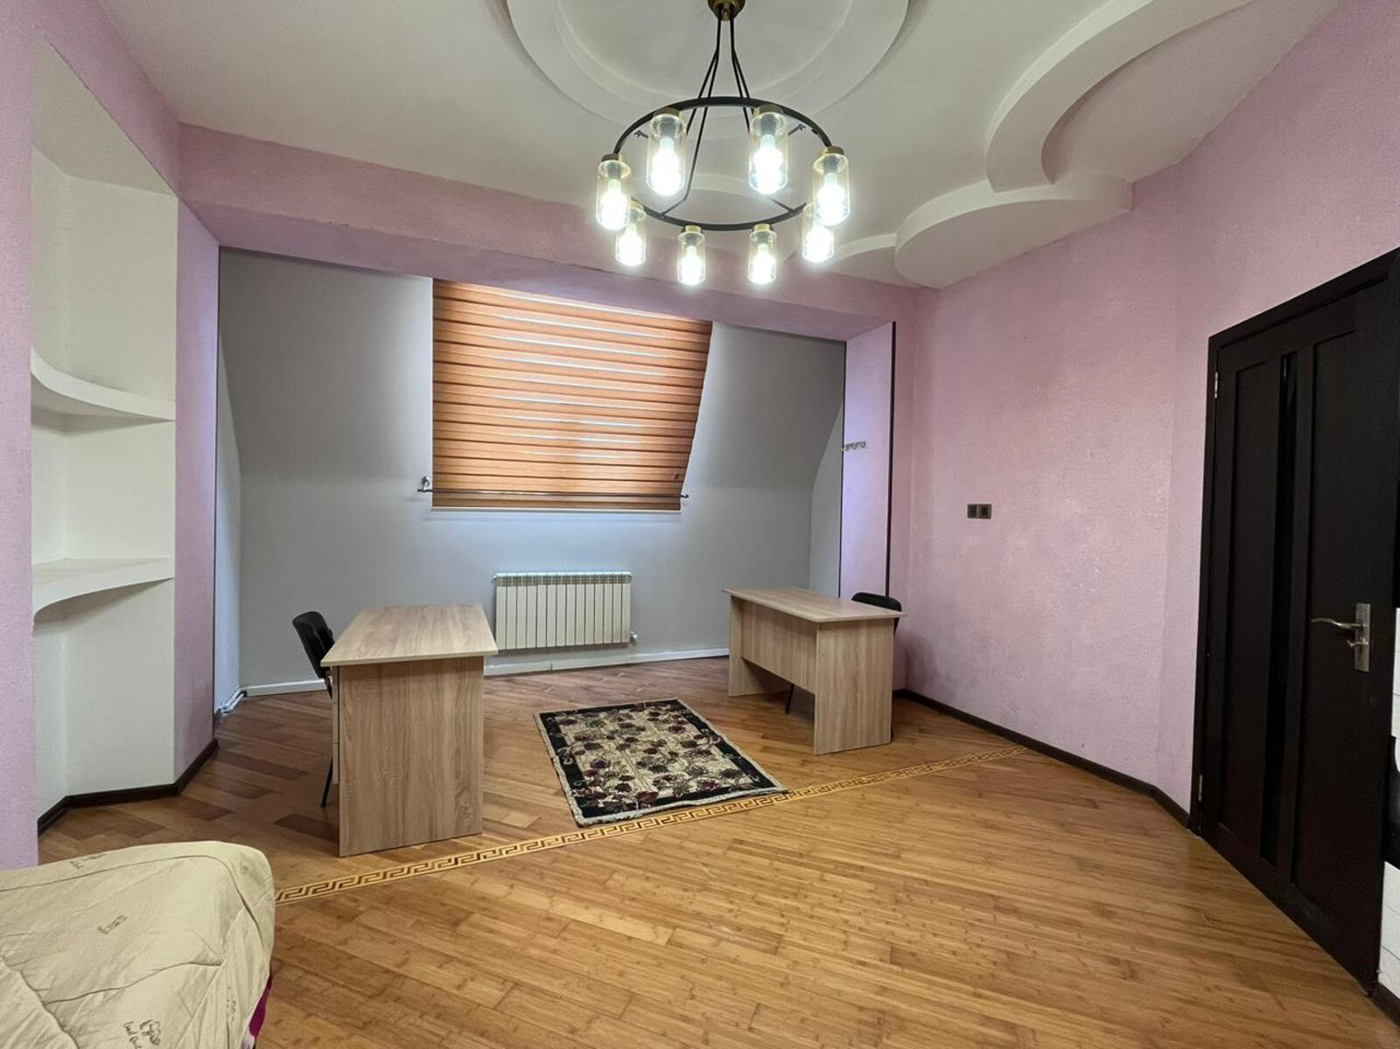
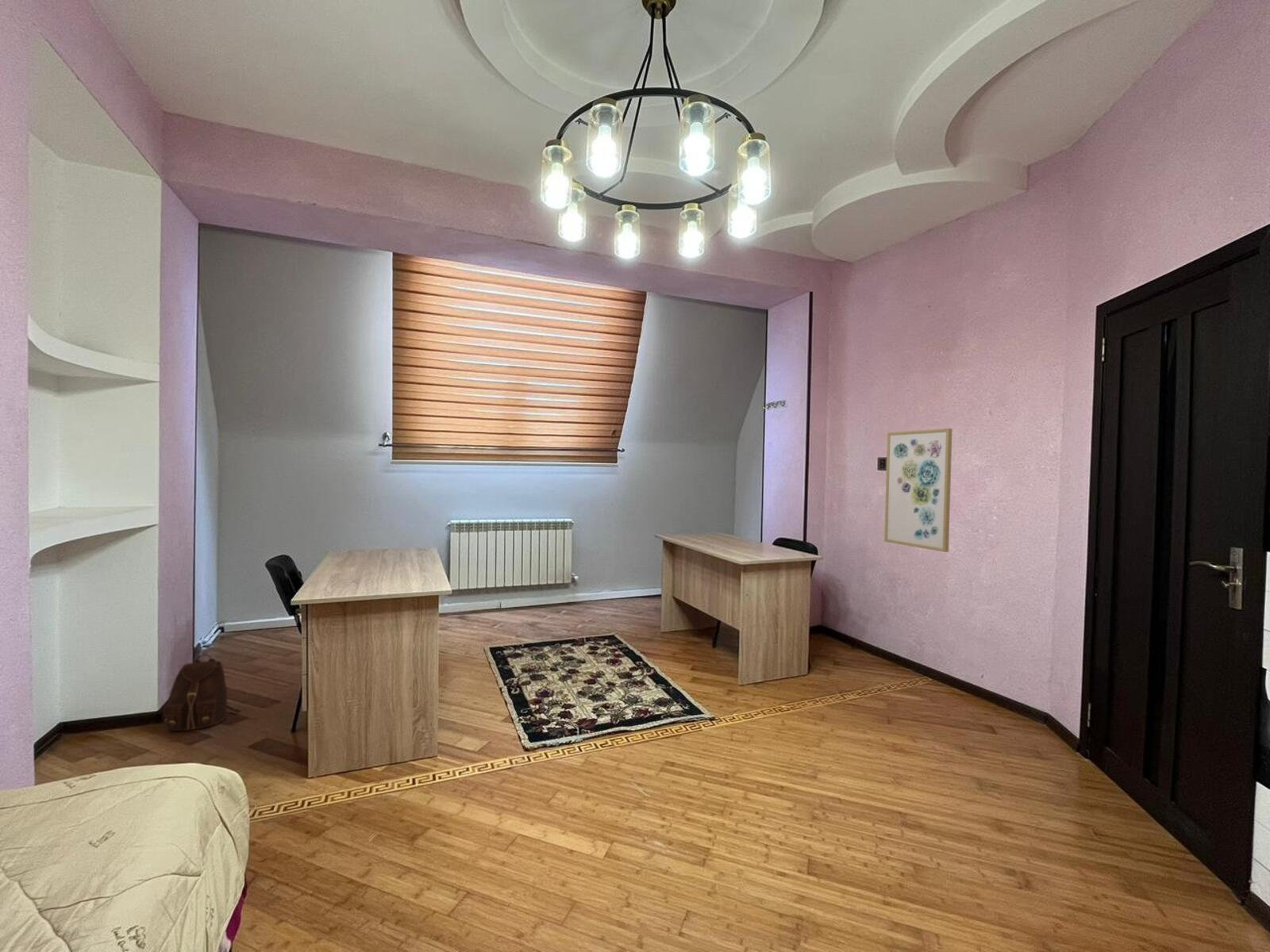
+ wall art [883,428,953,553]
+ backpack [163,654,242,731]
